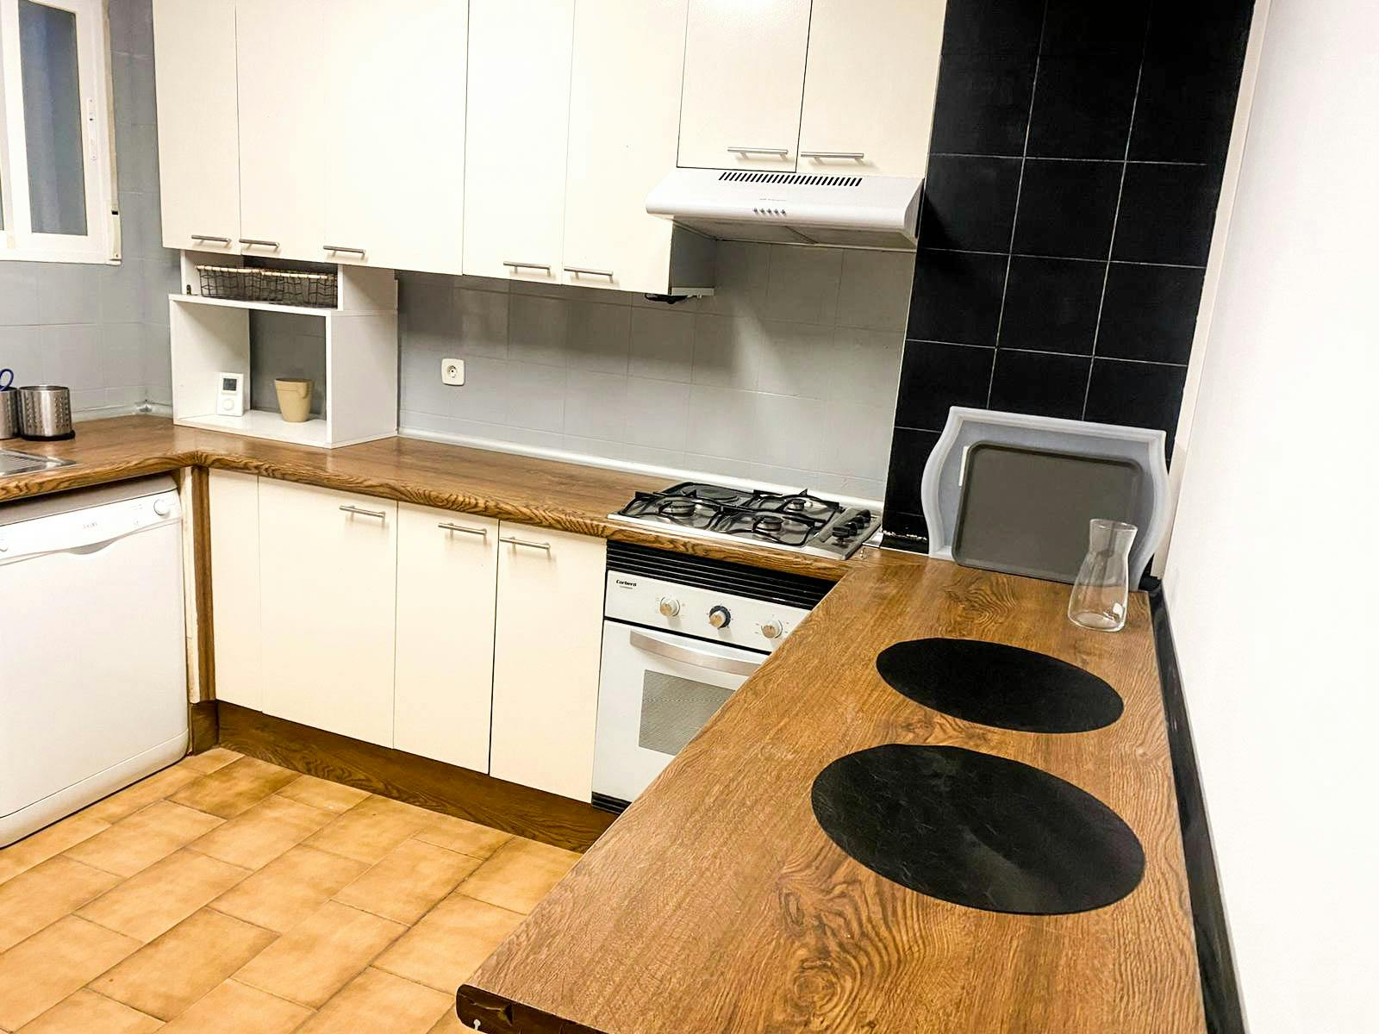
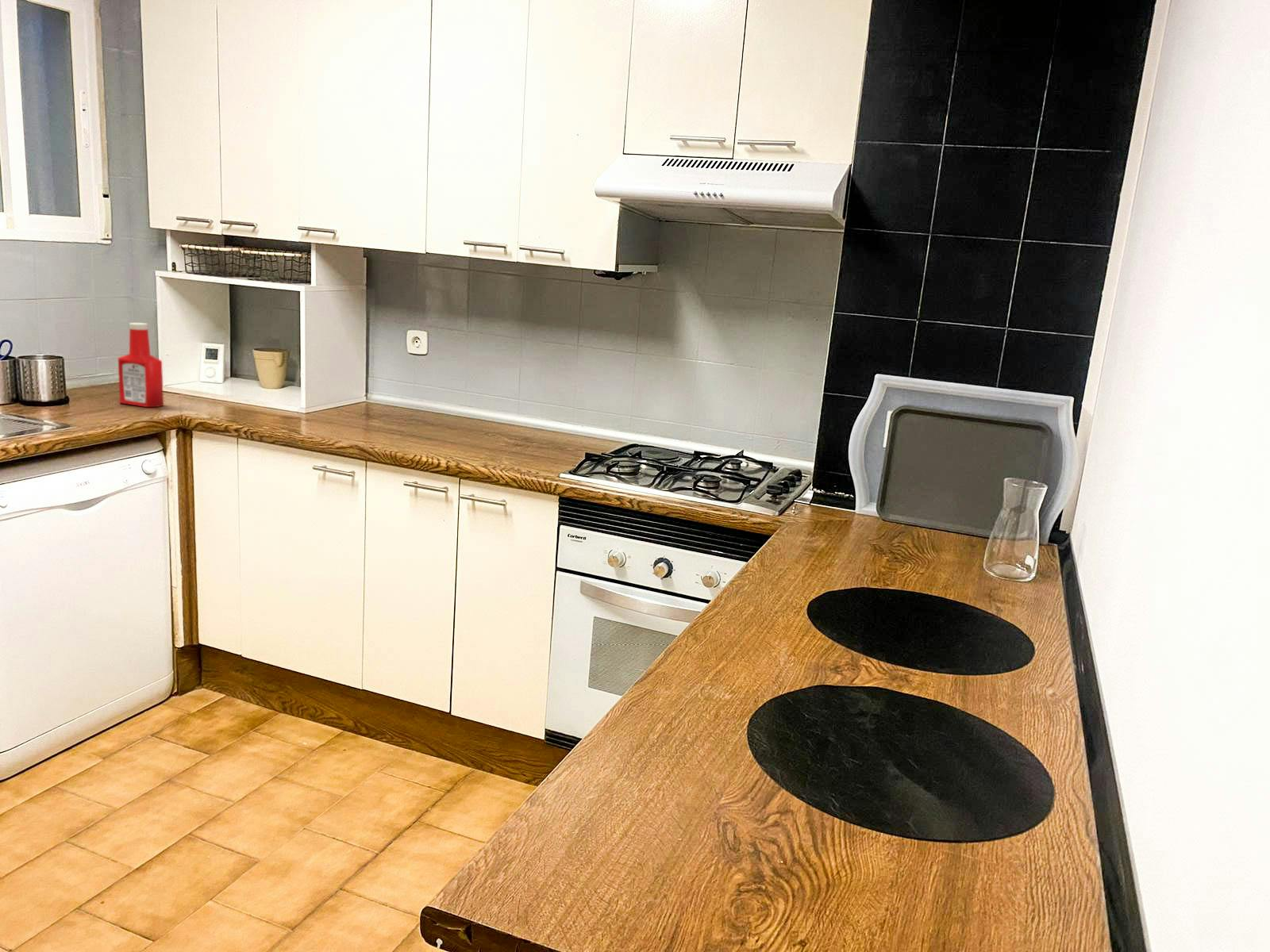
+ soap bottle [117,322,164,408]
